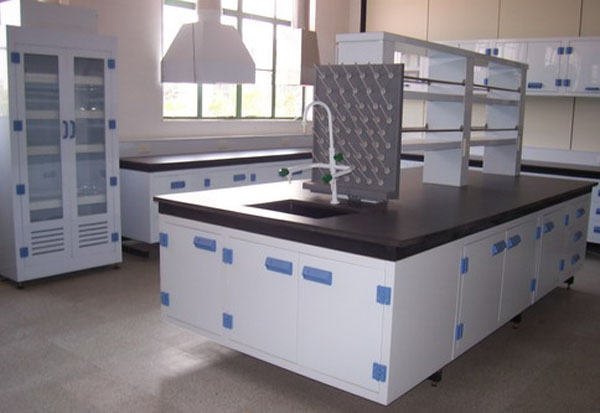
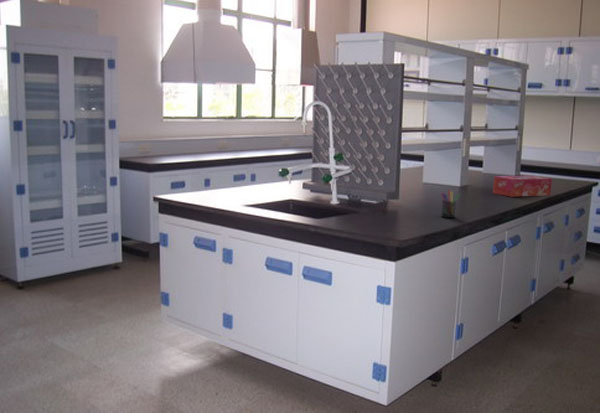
+ pen holder [440,189,461,219]
+ tissue box [492,175,553,198]
